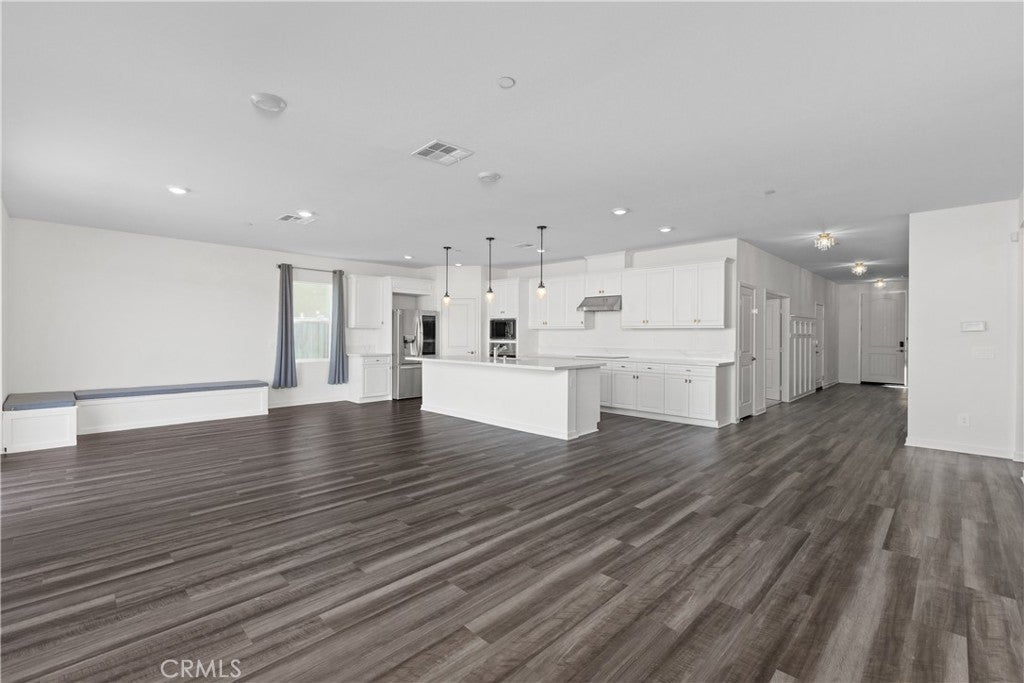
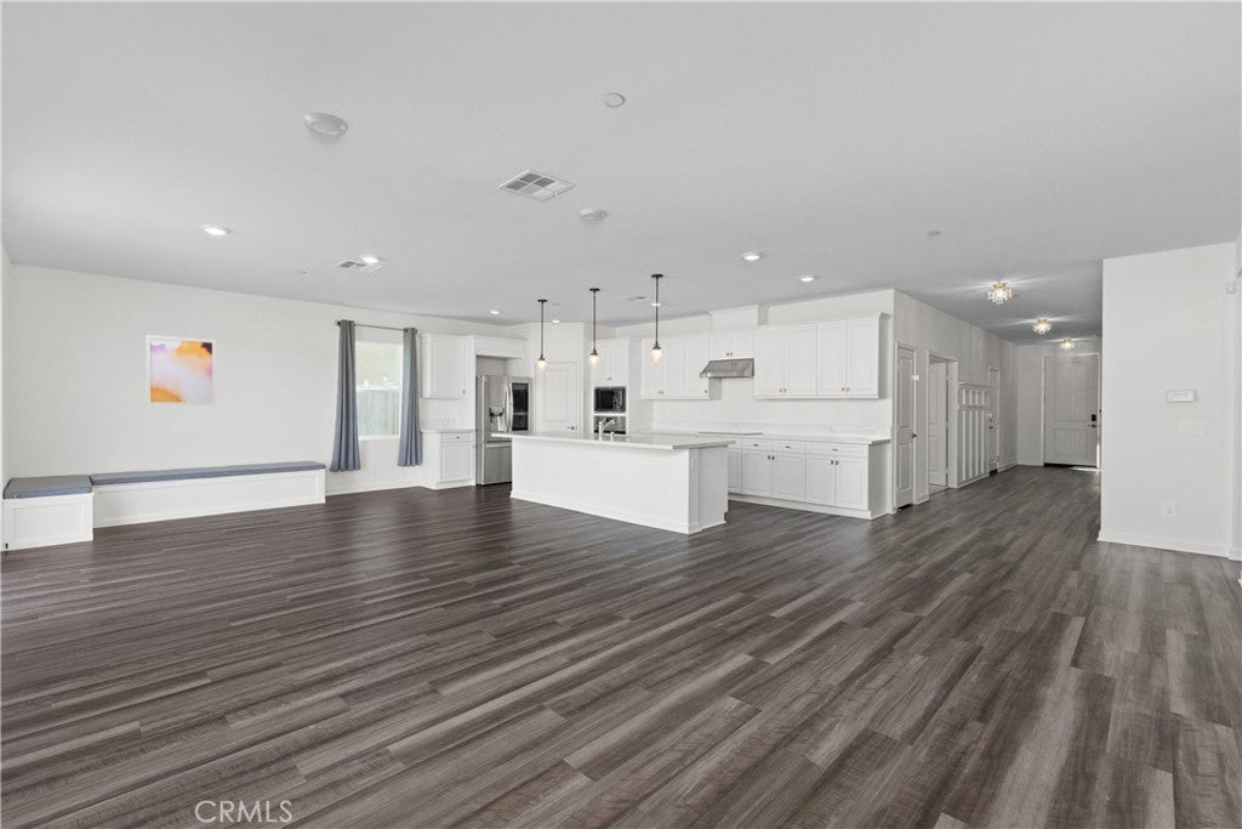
+ wall art [144,334,217,407]
